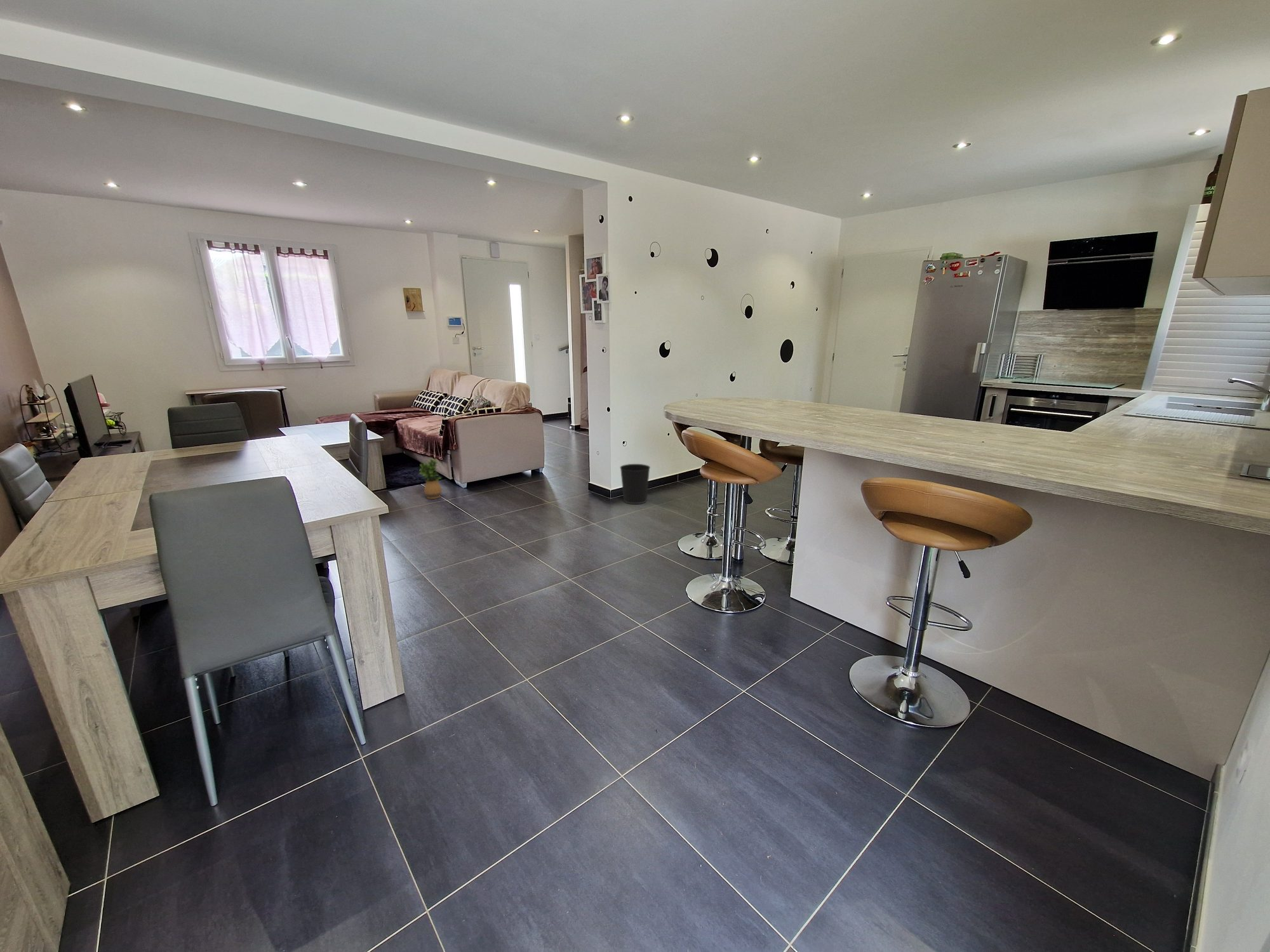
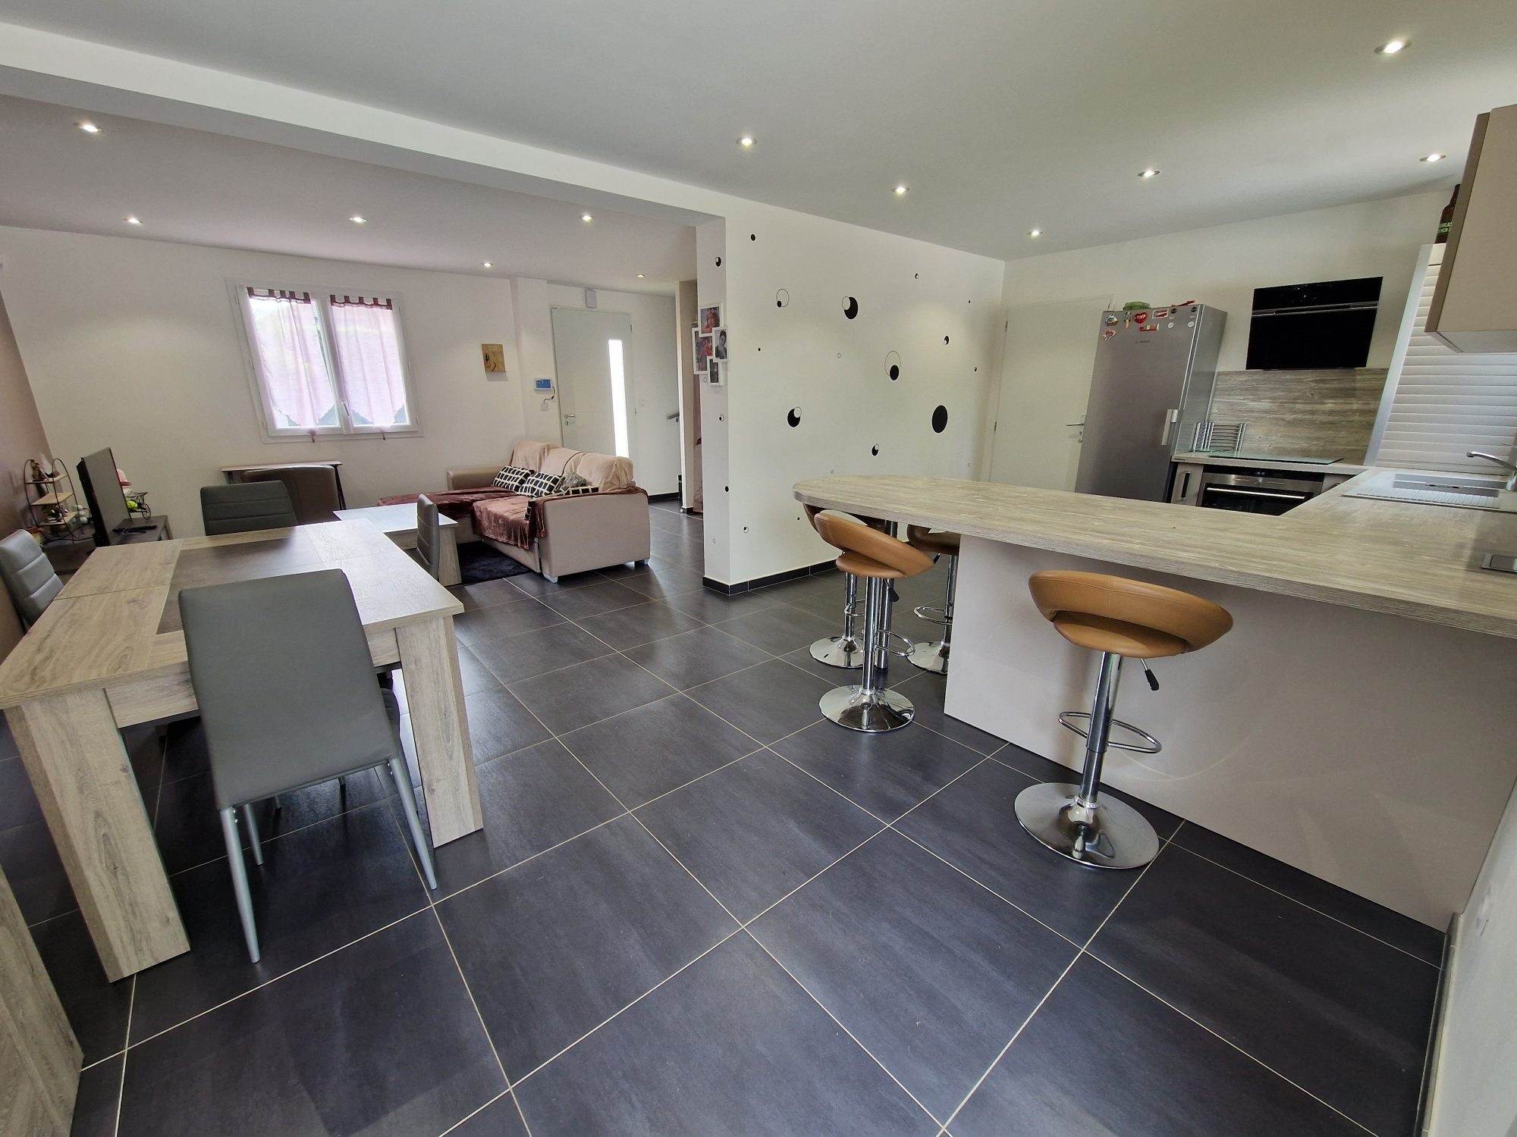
- wastebasket [619,463,651,505]
- potted plant [418,458,443,499]
